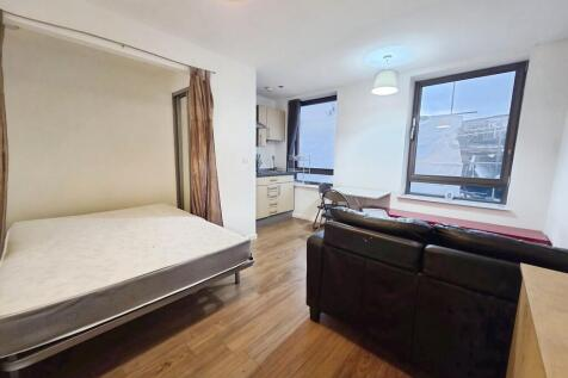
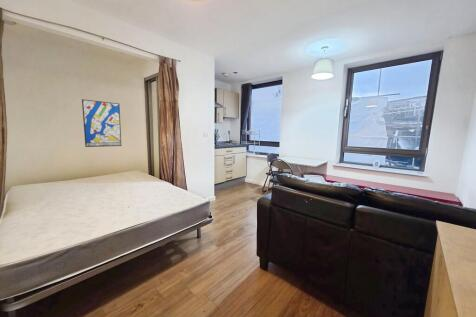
+ wall art [81,98,122,148]
